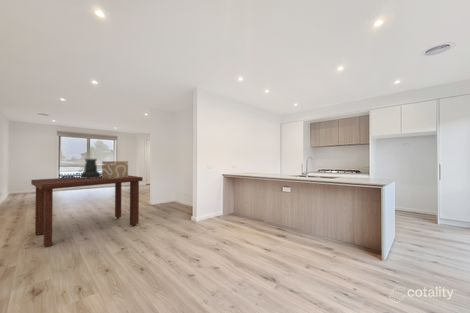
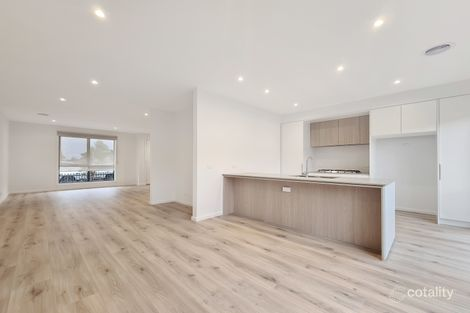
- pedestal [79,158,102,178]
- dining table [30,175,144,248]
- decorative cube [101,160,129,178]
